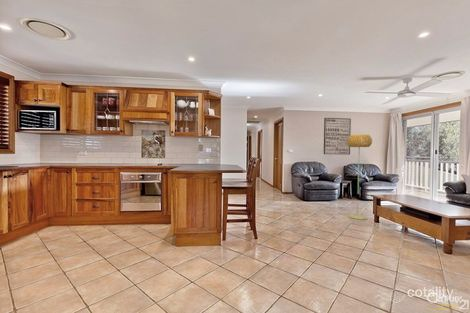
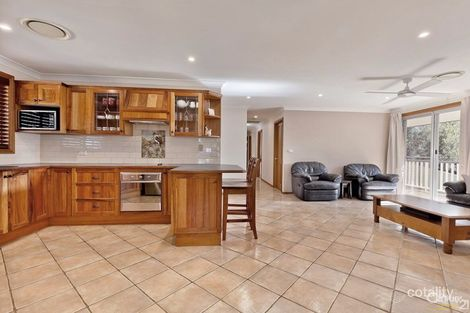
- floor lamp [347,134,373,221]
- wall art [323,117,352,156]
